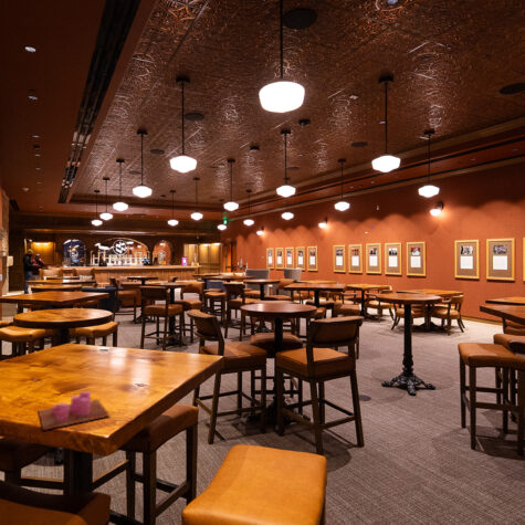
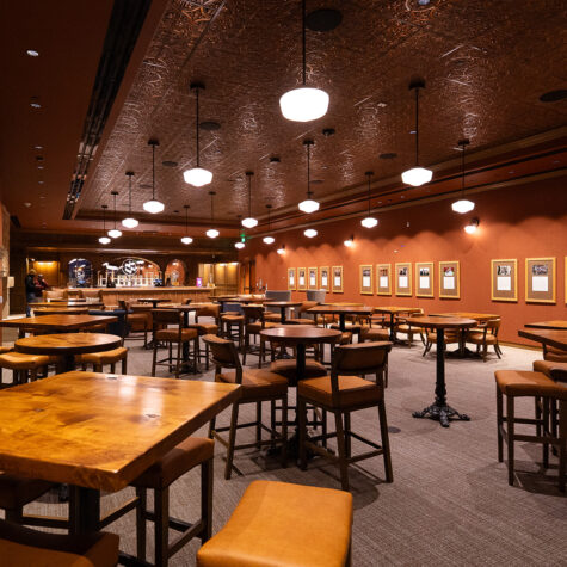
- candle [36,390,111,431]
